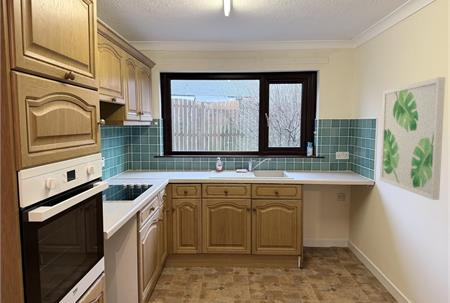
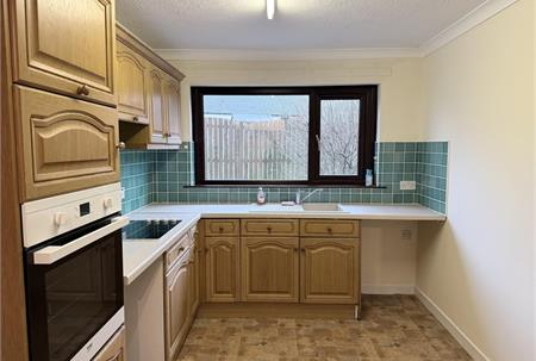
- wall art [379,76,446,201]
